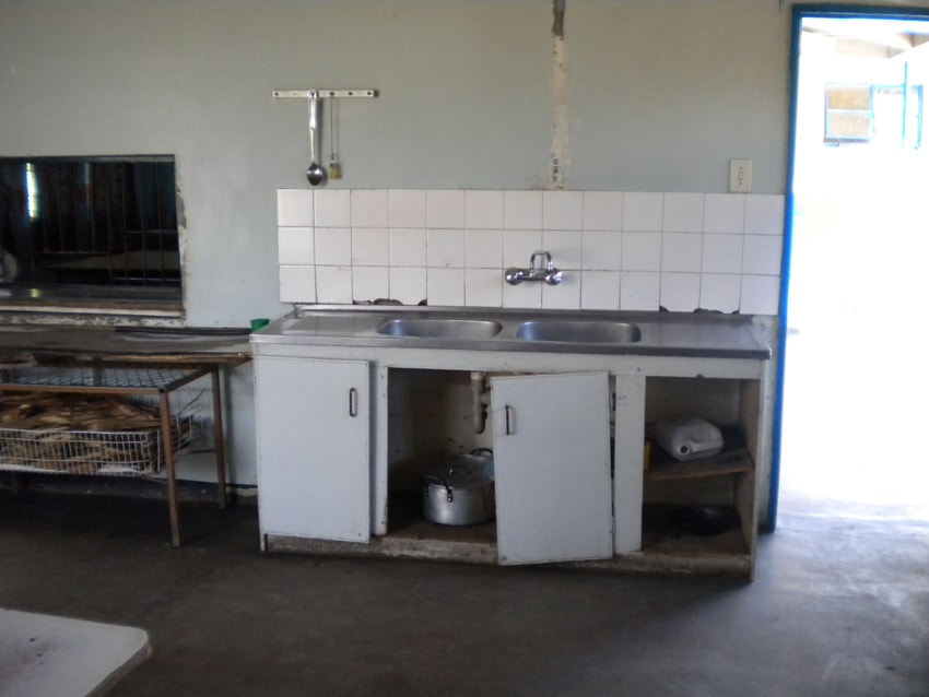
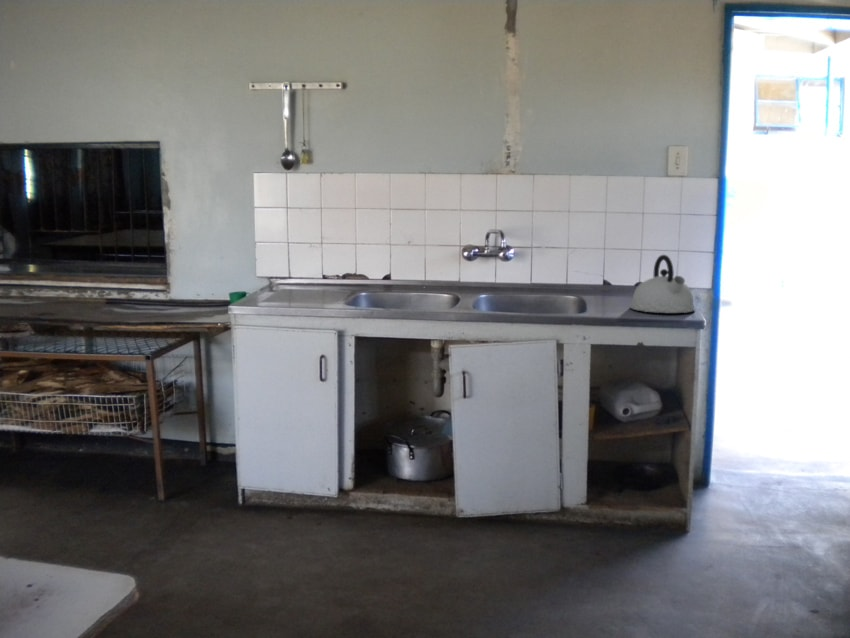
+ kettle [629,254,696,314]
